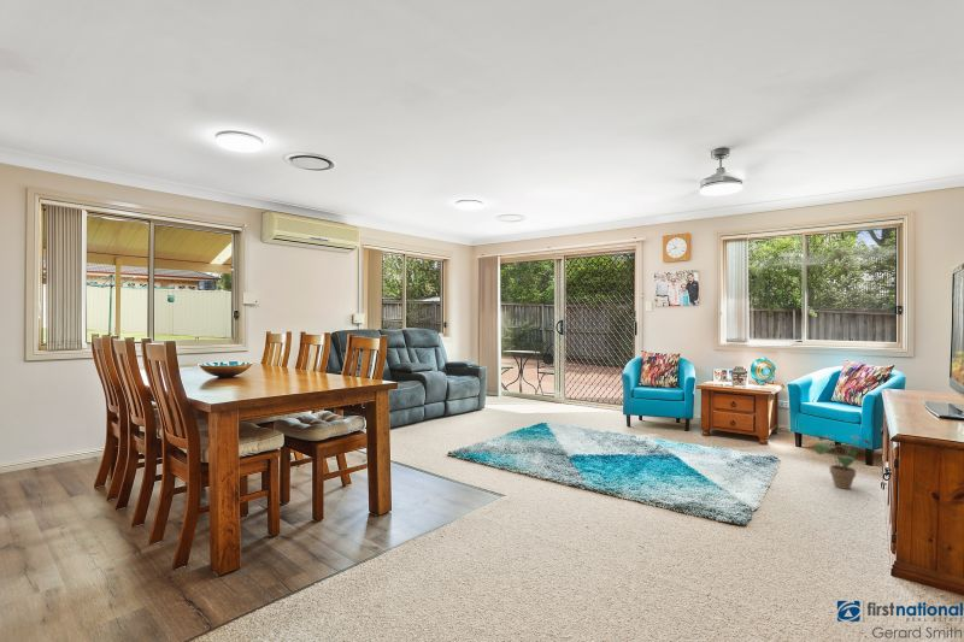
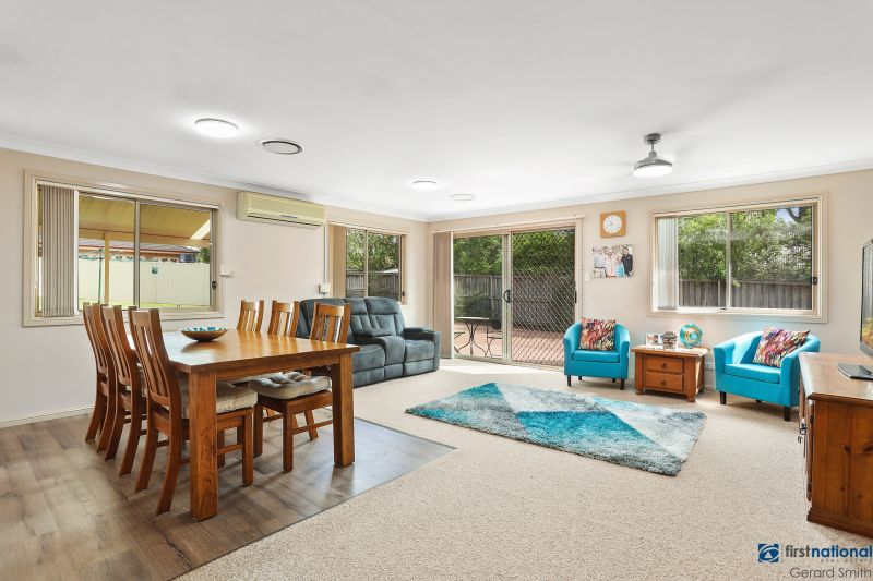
- potted plant [813,435,872,490]
